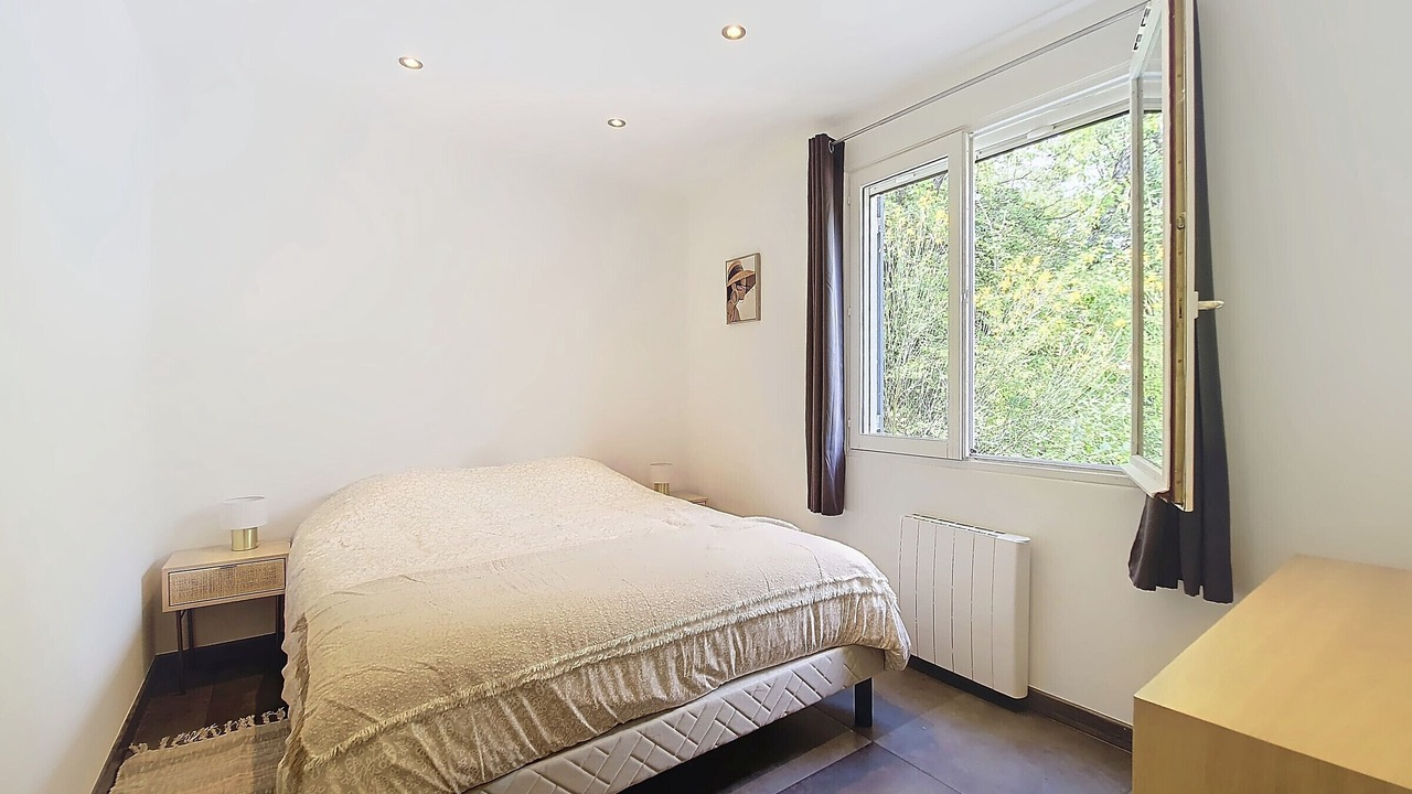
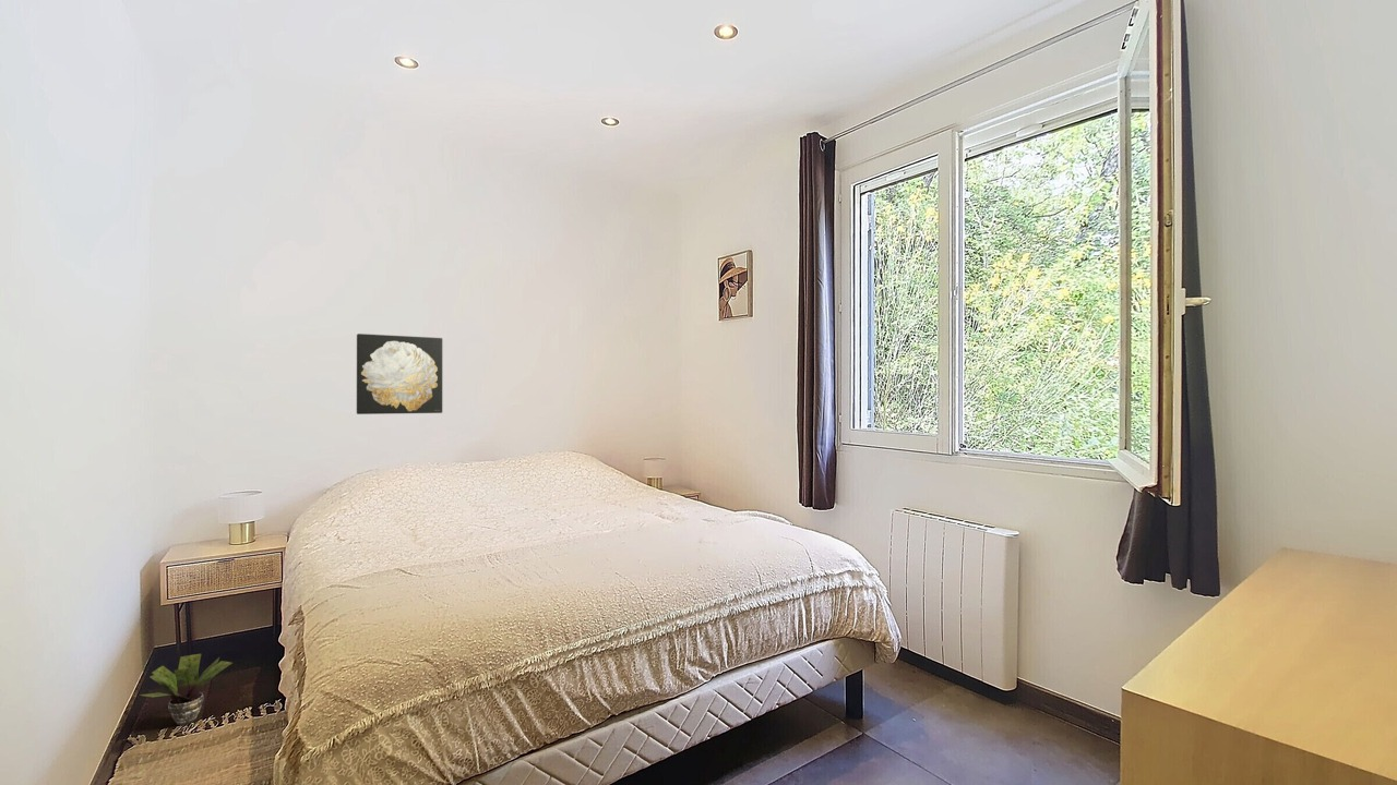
+ wall art [356,333,443,415]
+ potted plant [138,653,232,726]
